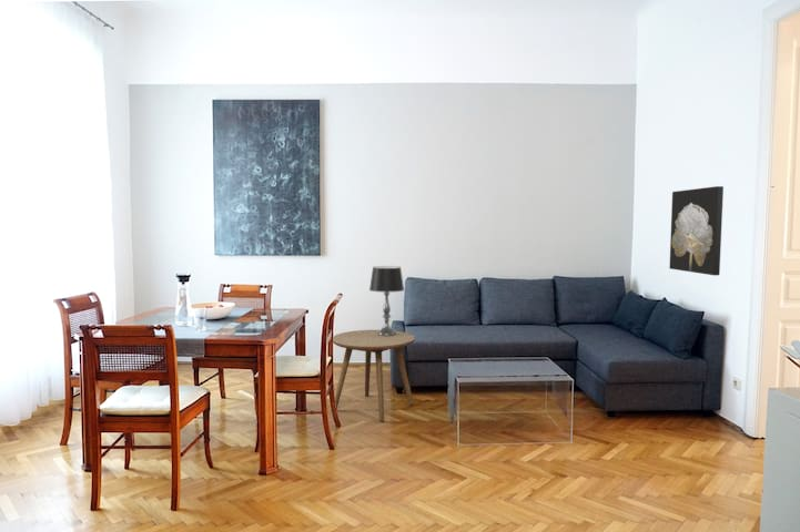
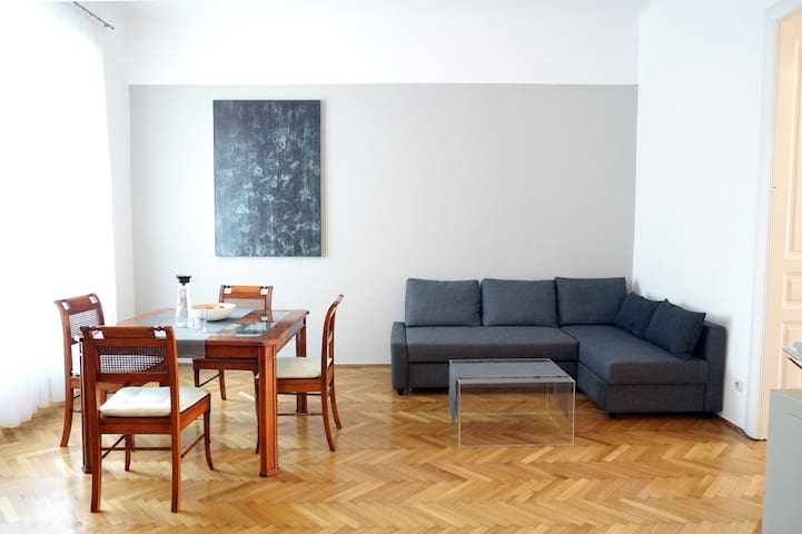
- side table [332,329,416,422]
- table lamp [368,265,405,336]
- wall art [668,185,725,276]
